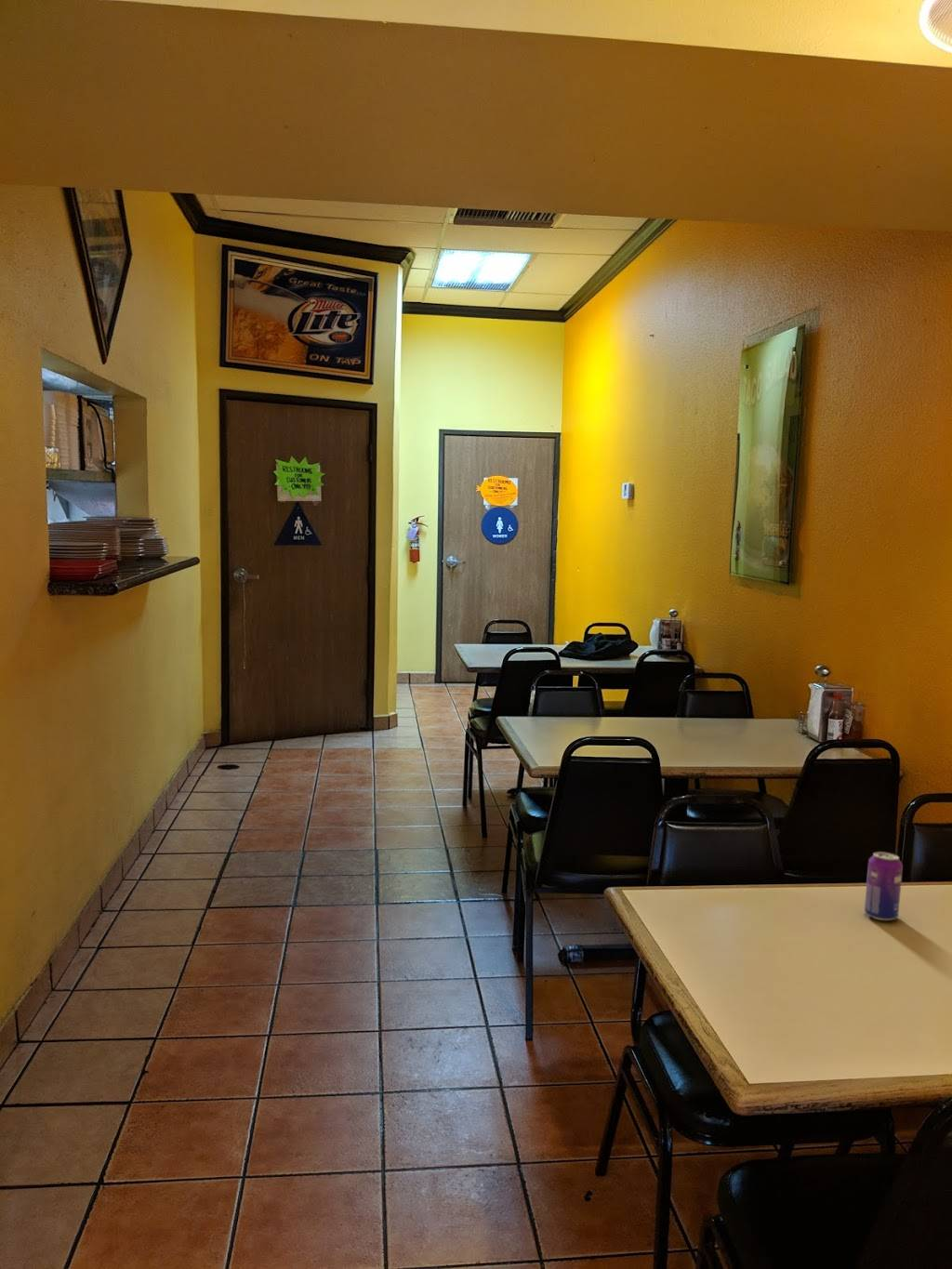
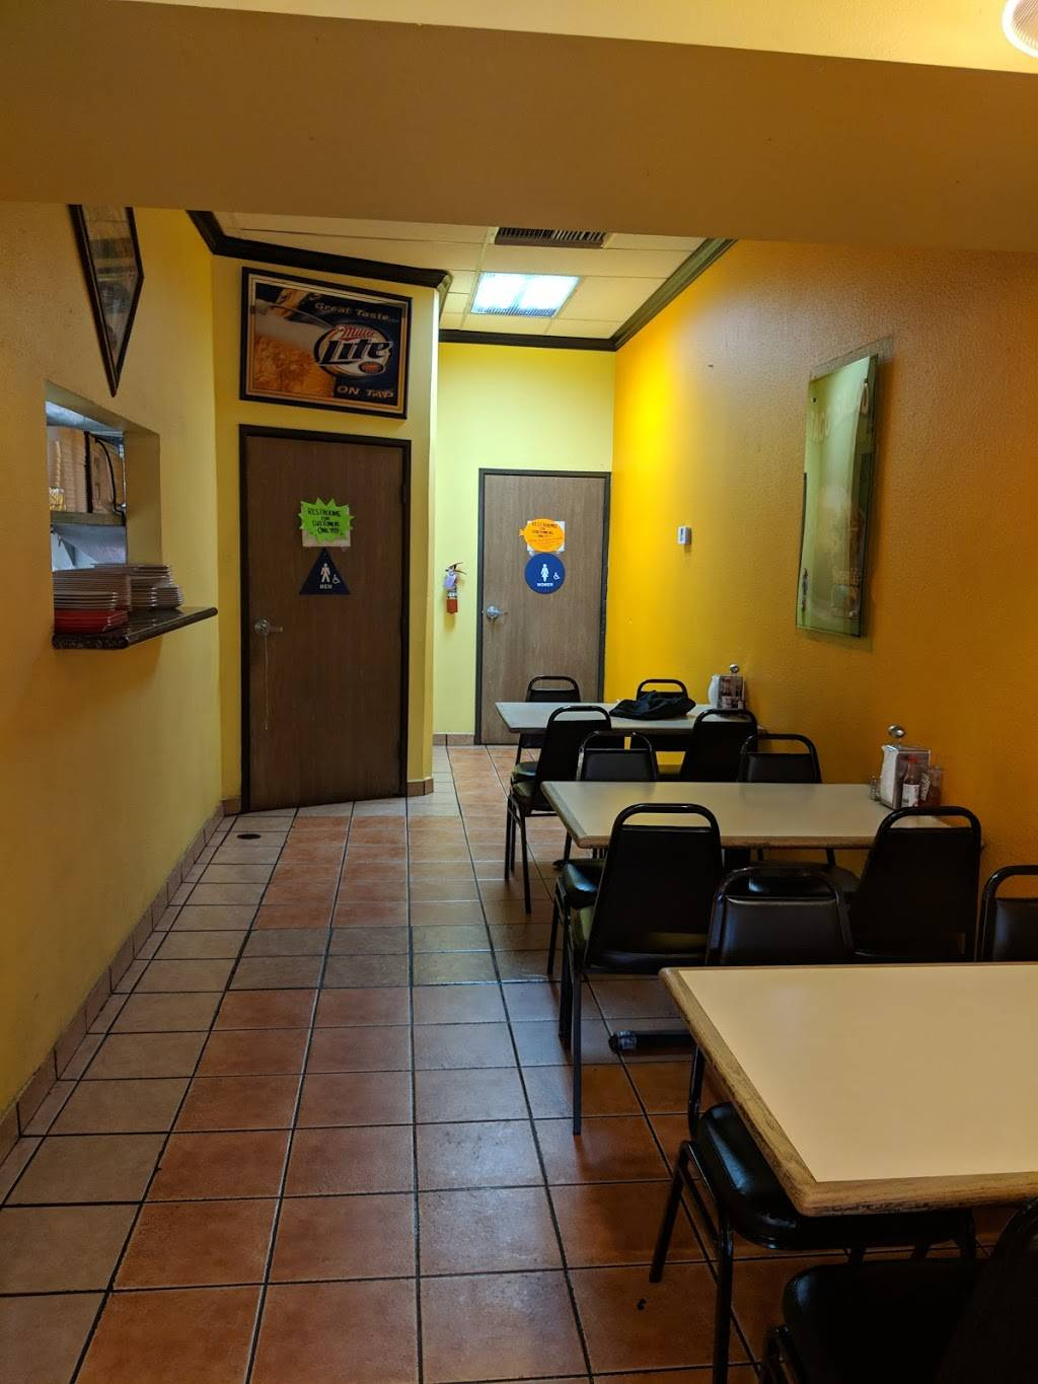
- beverage can [864,851,904,921]
